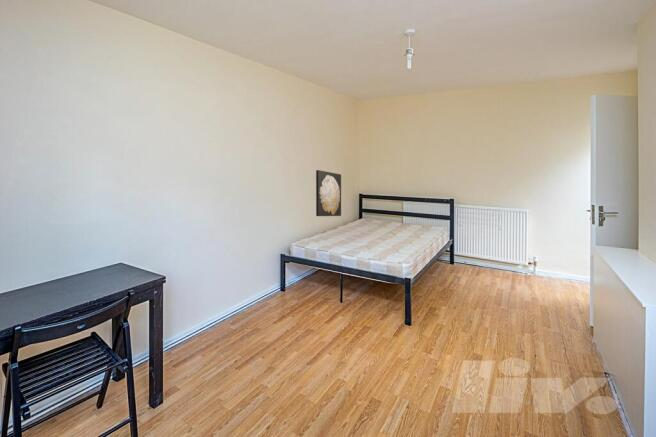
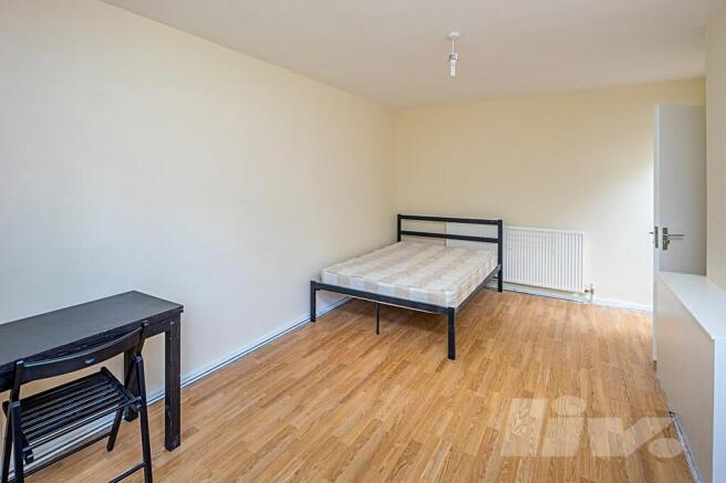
- wall art [315,169,342,217]
